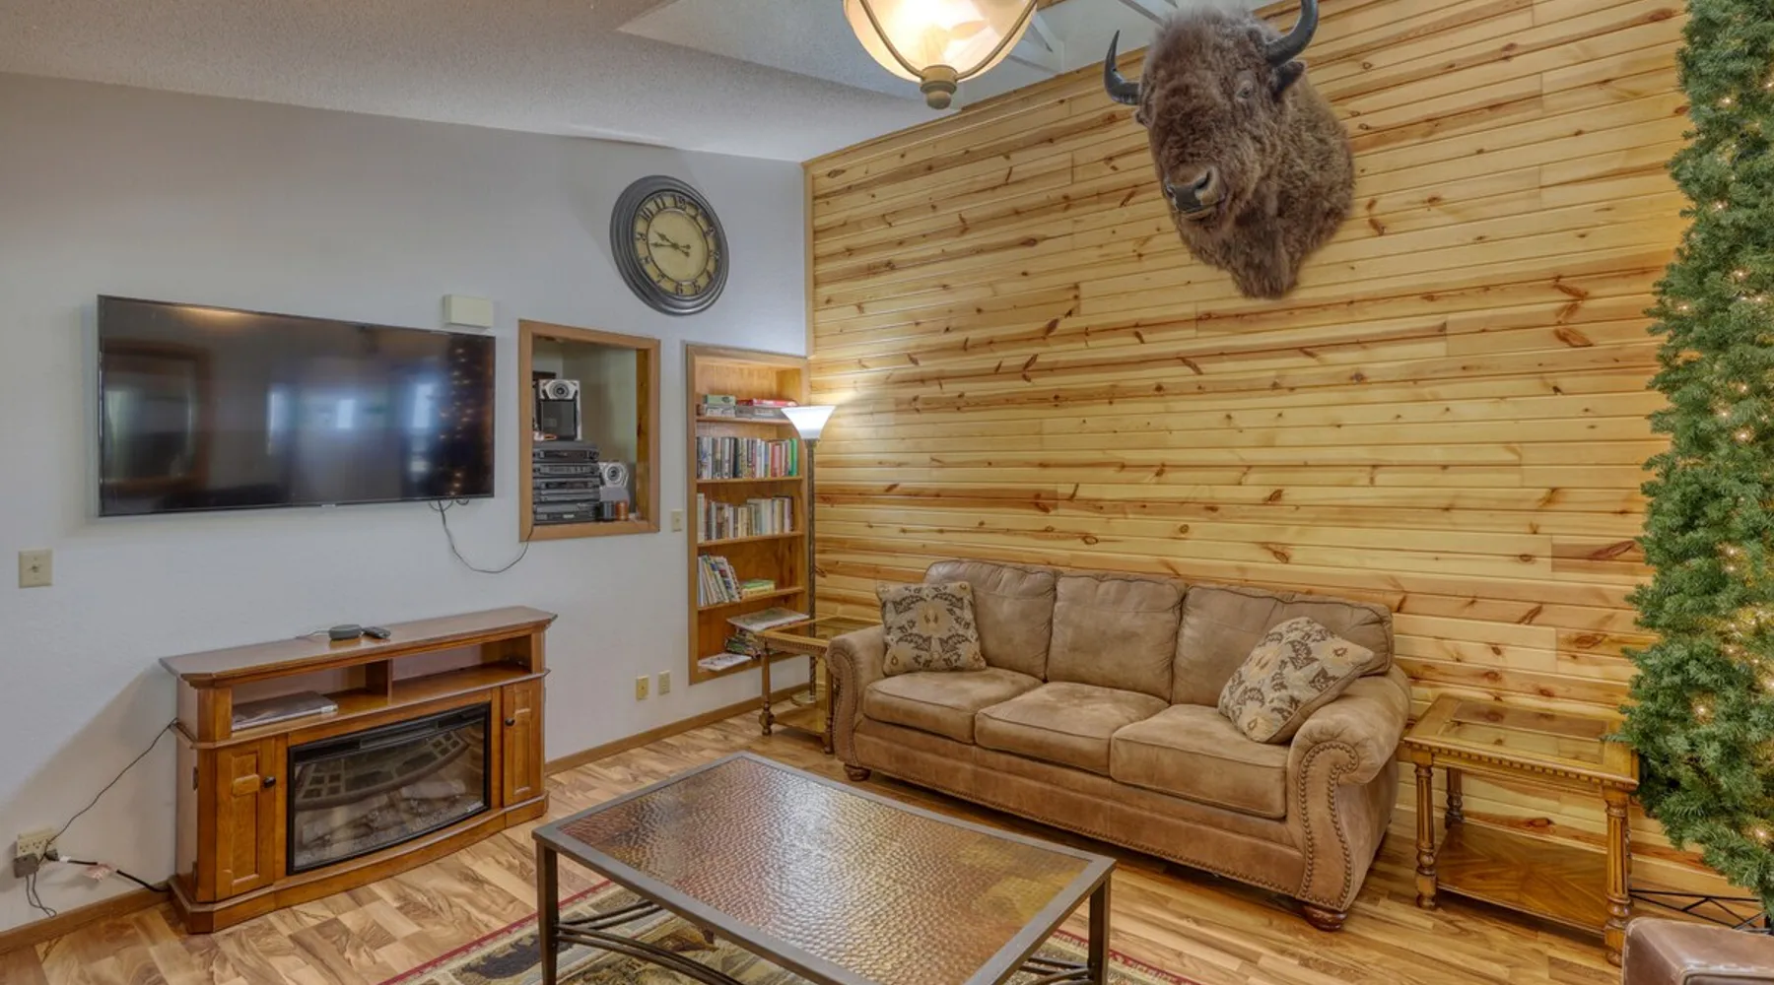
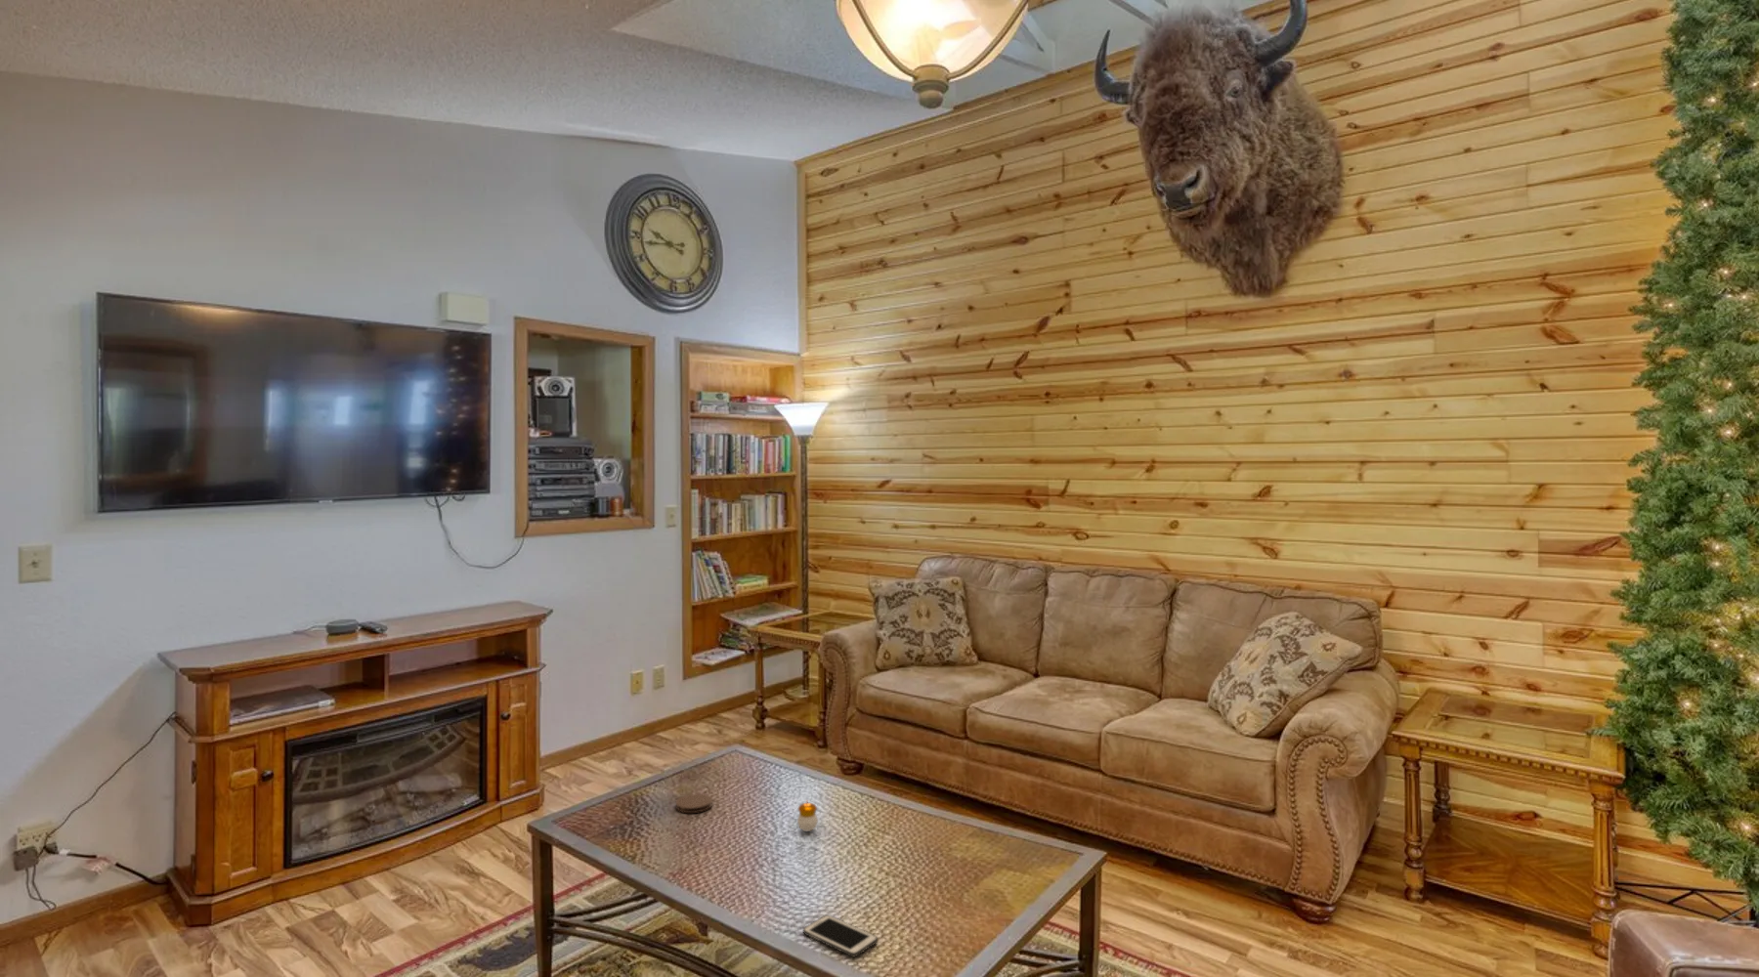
+ candle [796,799,819,833]
+ cell phone [802,914,878,959]
+ coaster [675,793,713,813]
